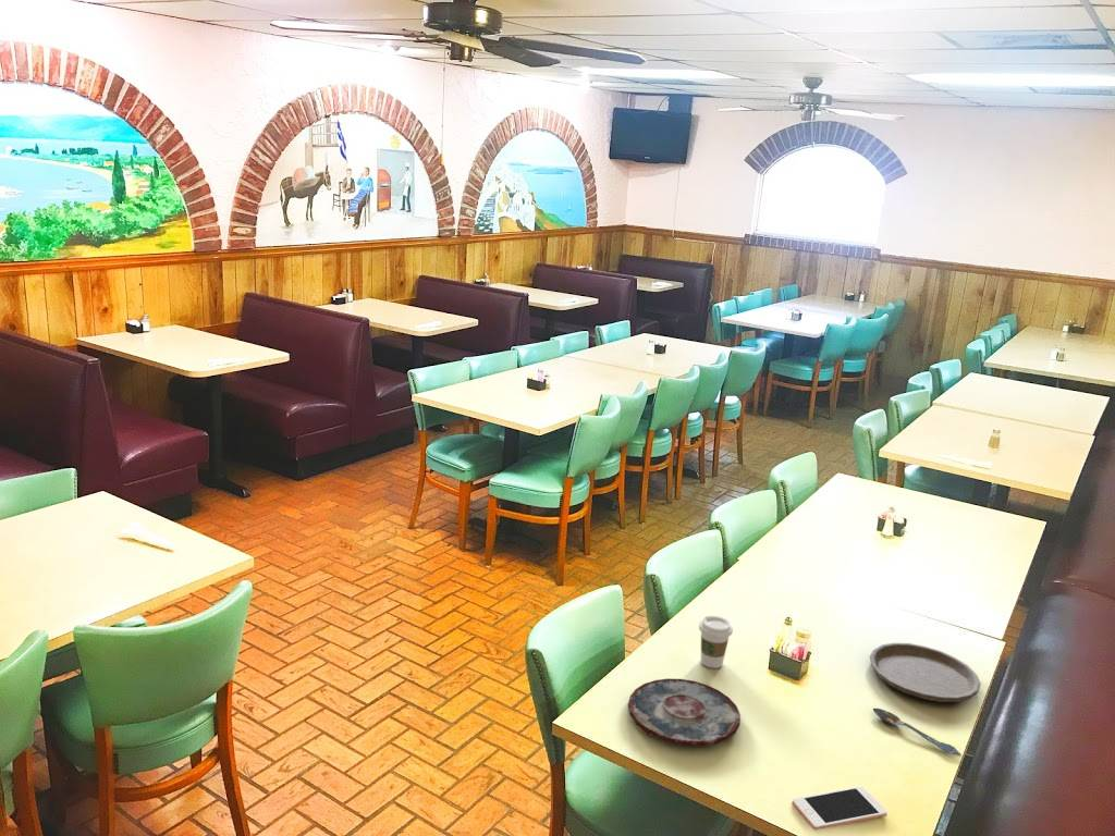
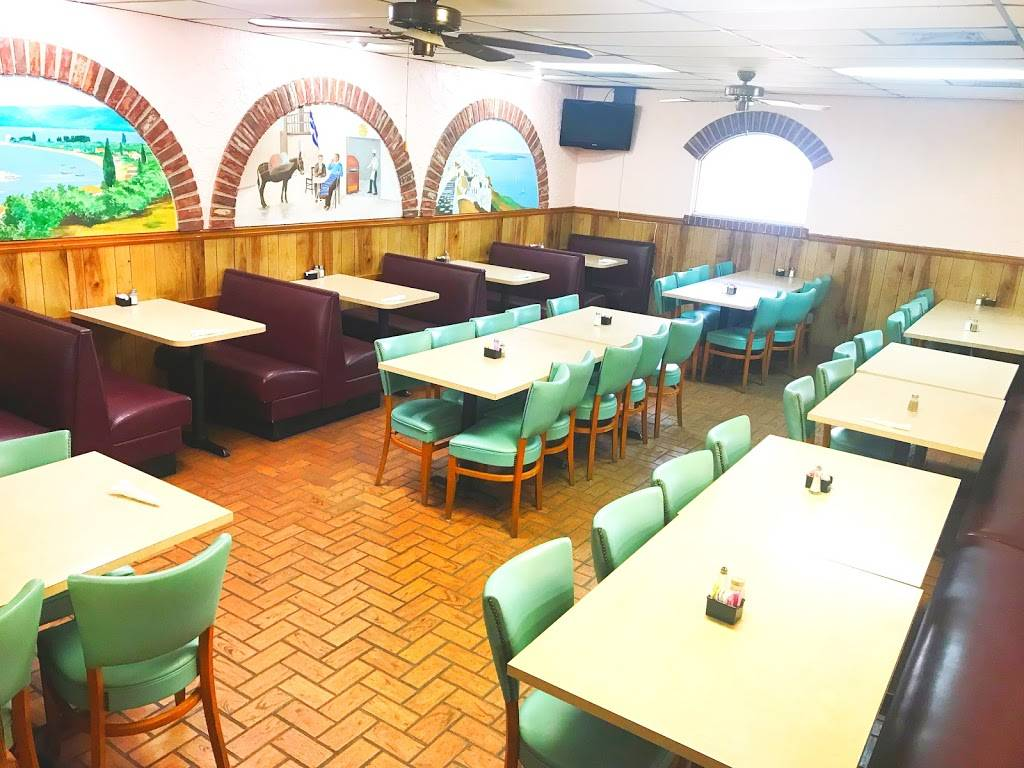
- coffee cup [698,615,734,669]
- spoon [872,708,963,757]
- plate [627,677,742,748]
- cell phone [792,786,889,831]
- plate [869,642,982,703]
